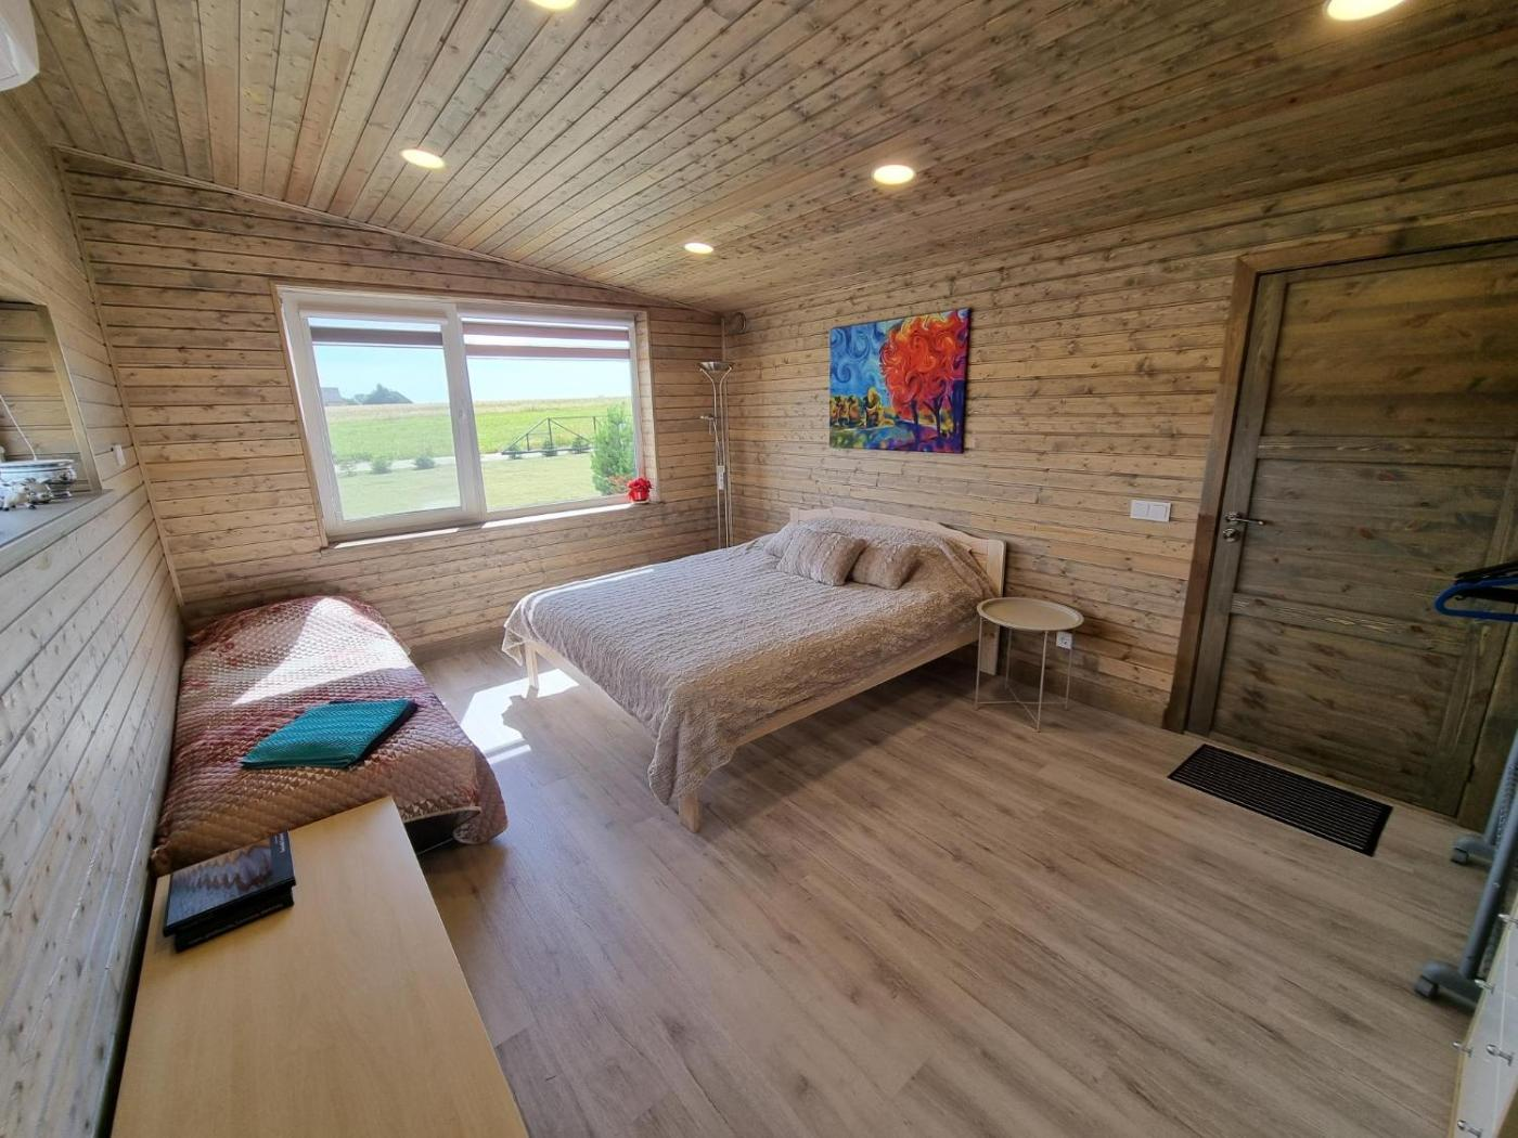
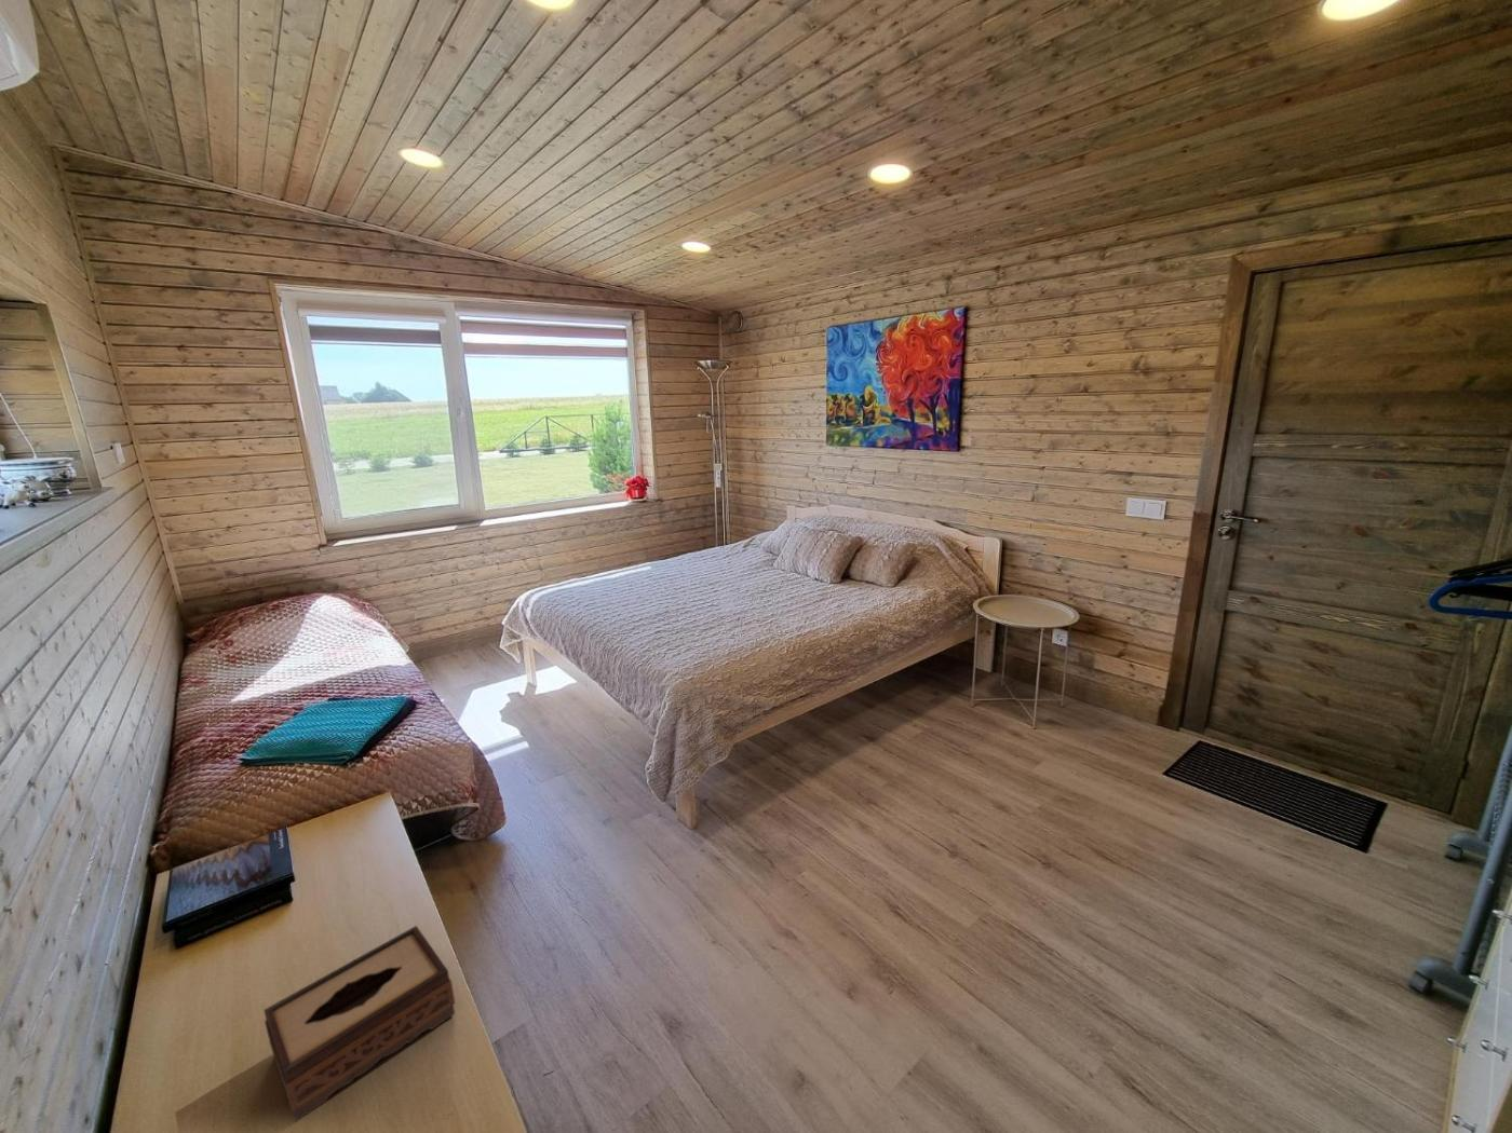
+ tissue box [262,925,456,1122]
